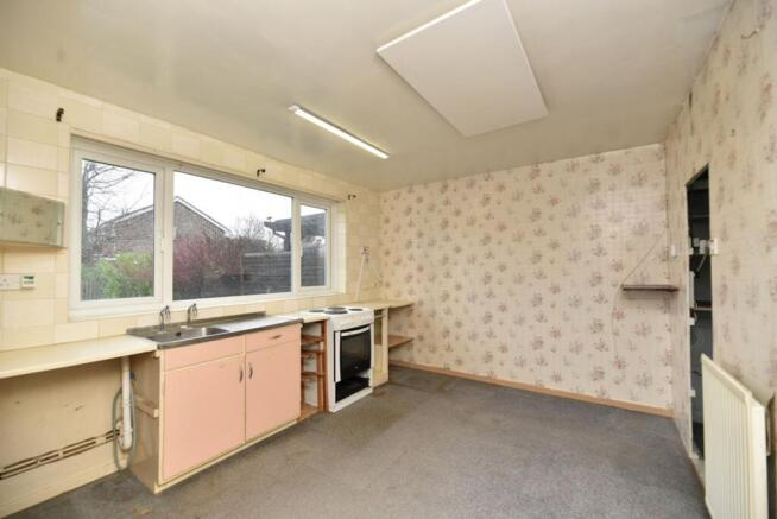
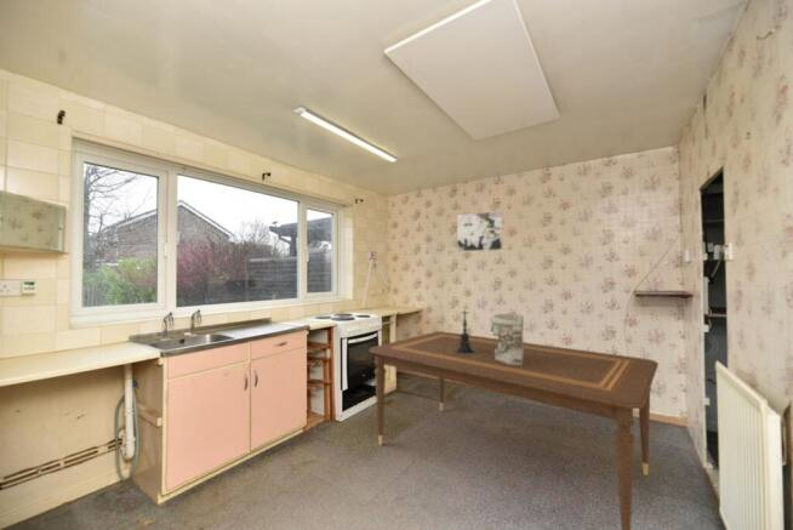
+ decorative bowl [489,313,525,365]
+ candle holder [450,308,478,355]
+ dining table [367,330,660,530]
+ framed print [456,210,504,252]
